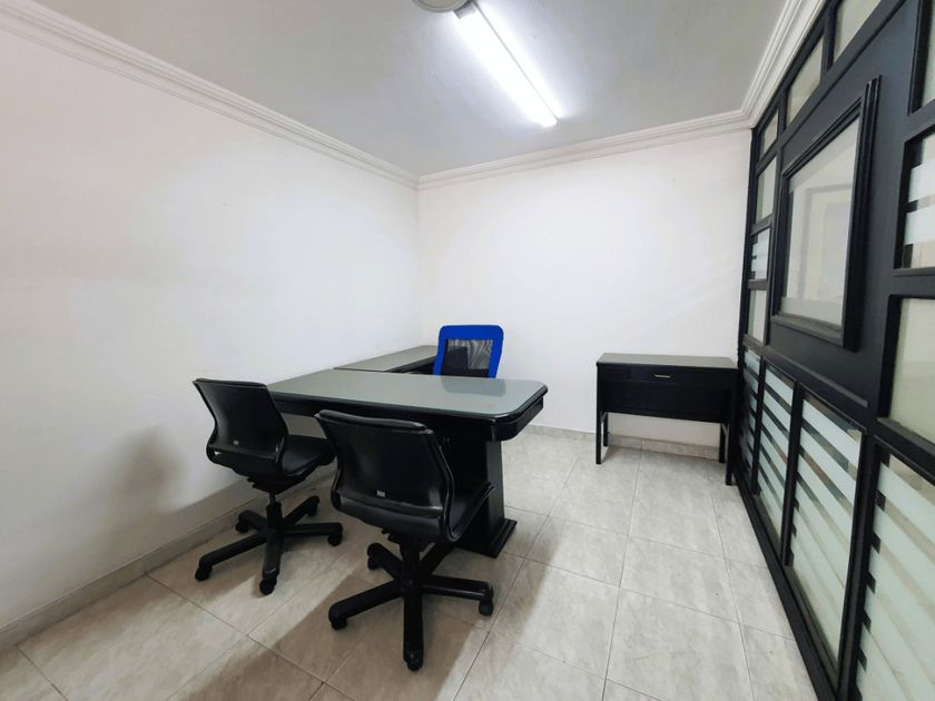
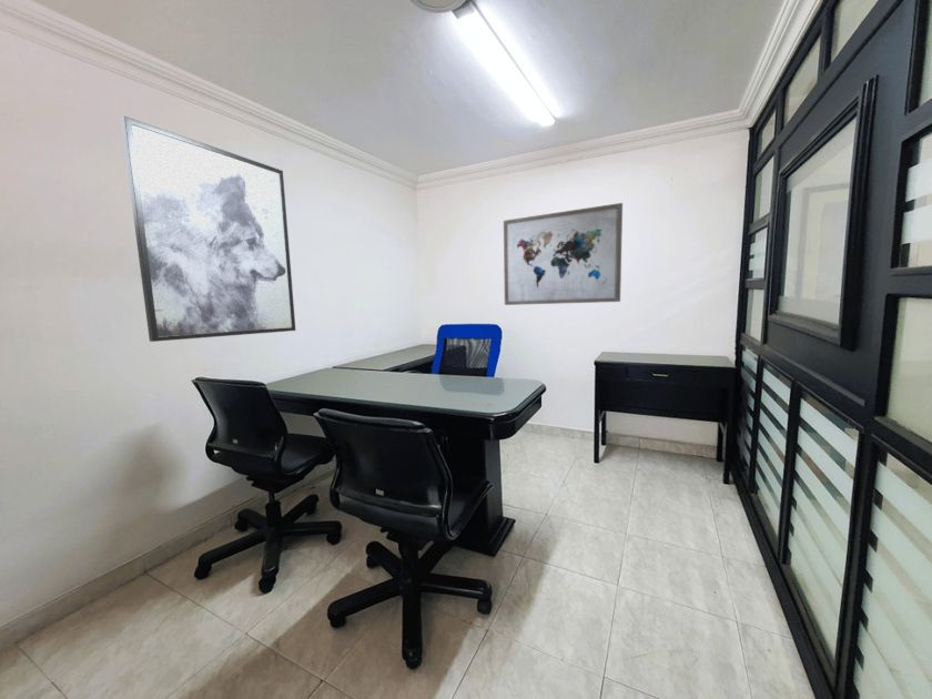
+ wall art [503,202,624,306]
+ wall art [120,115,296,343]
